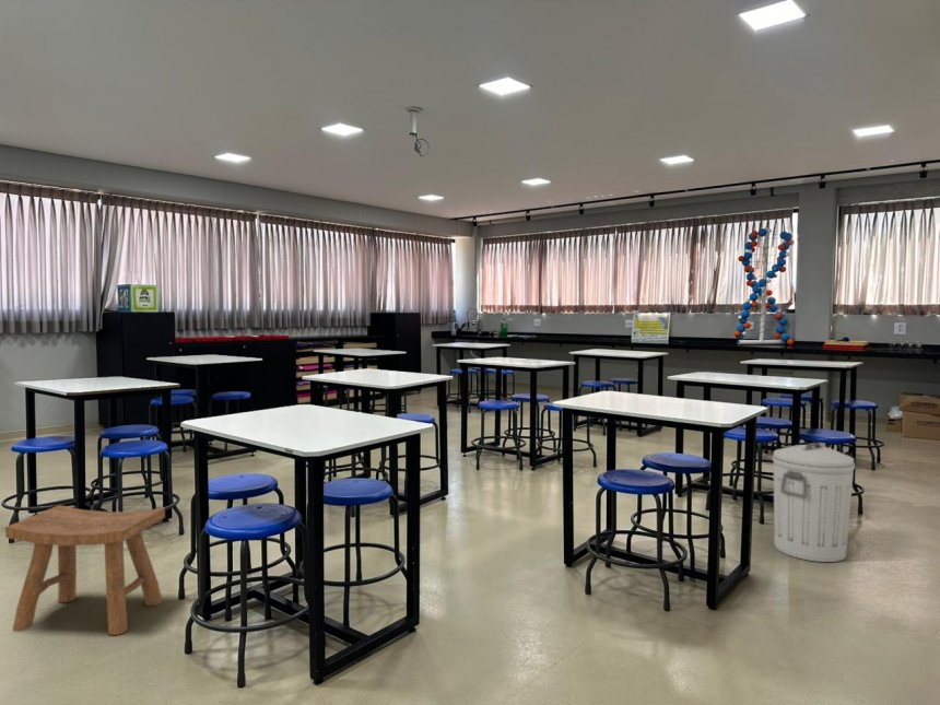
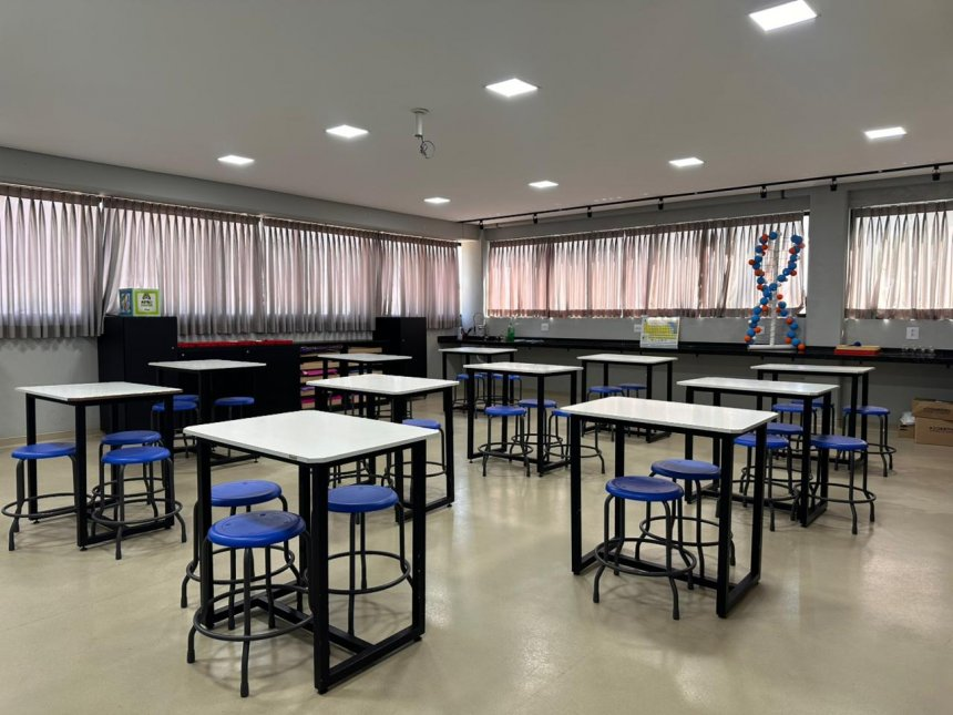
- stool [4,504,166,636]
- trash can [772,442,856,563]
